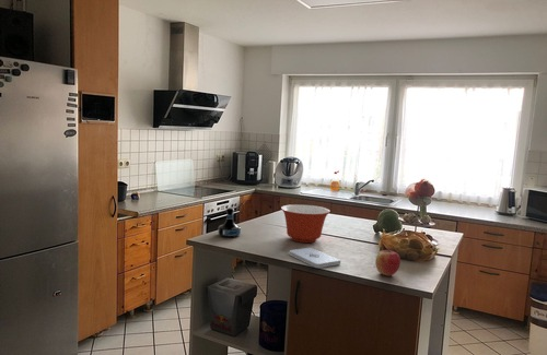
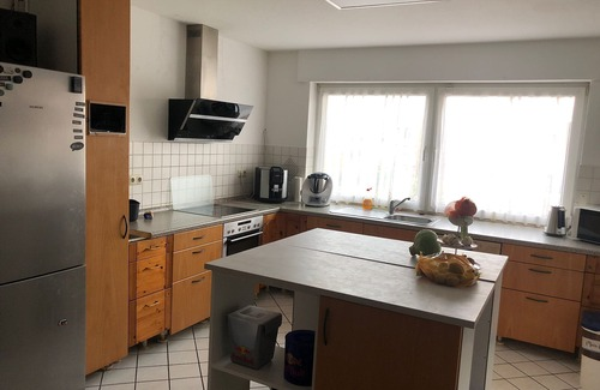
- tequila bottle [218,206,242,239]
- apple [374,249,401,277]
- mixing bowl [280,203,331,244]
- notepad [288,247,341,269]
